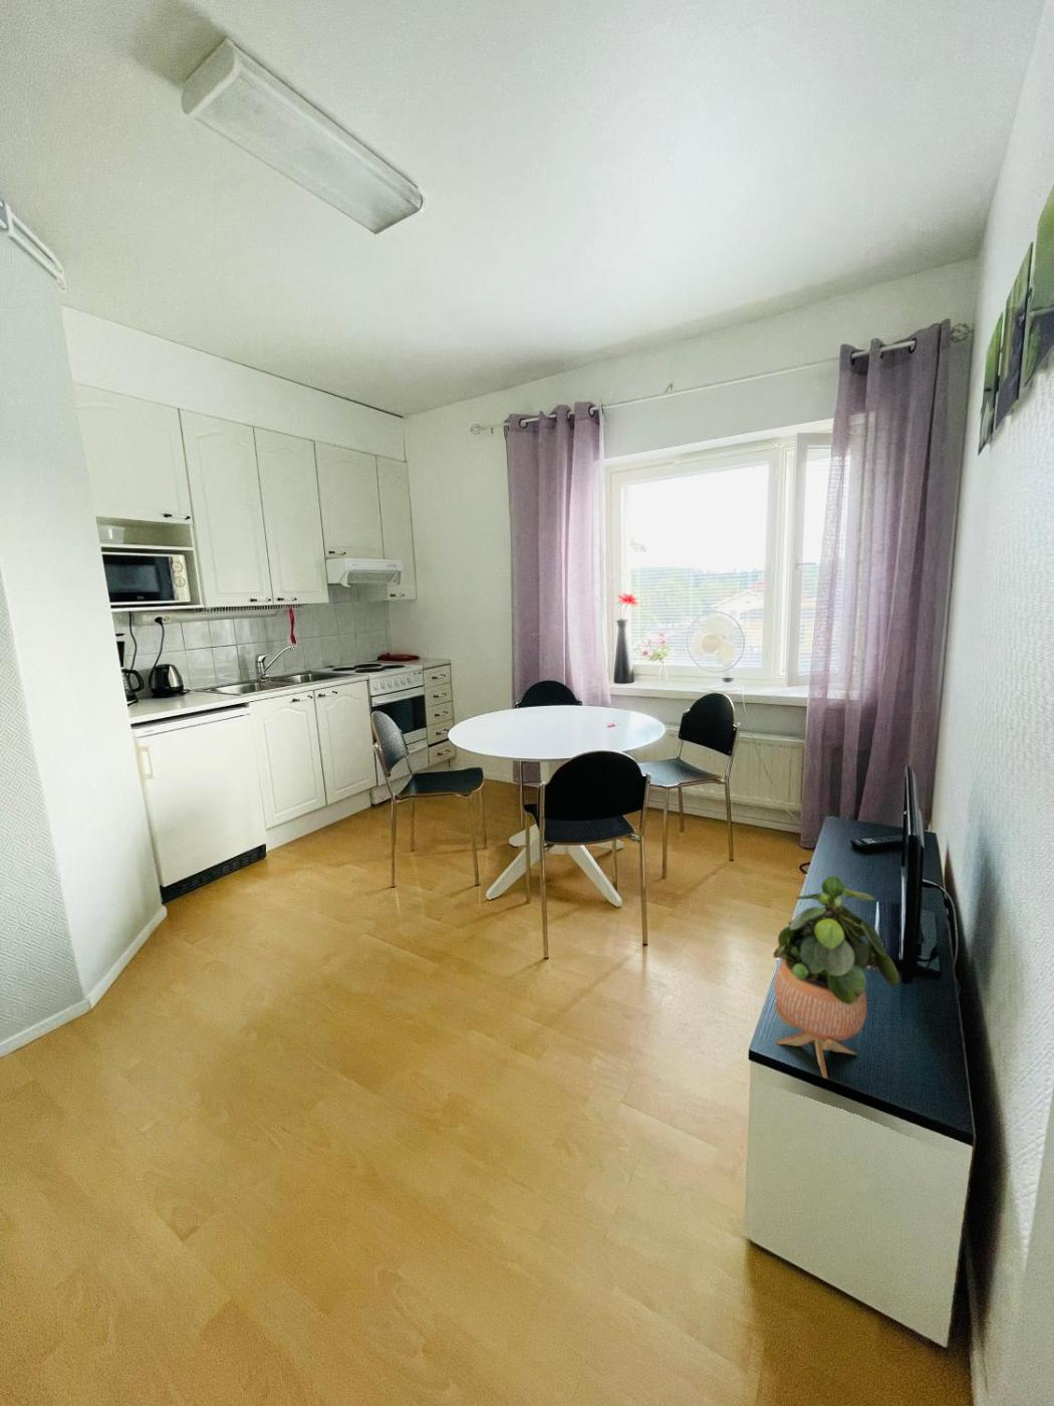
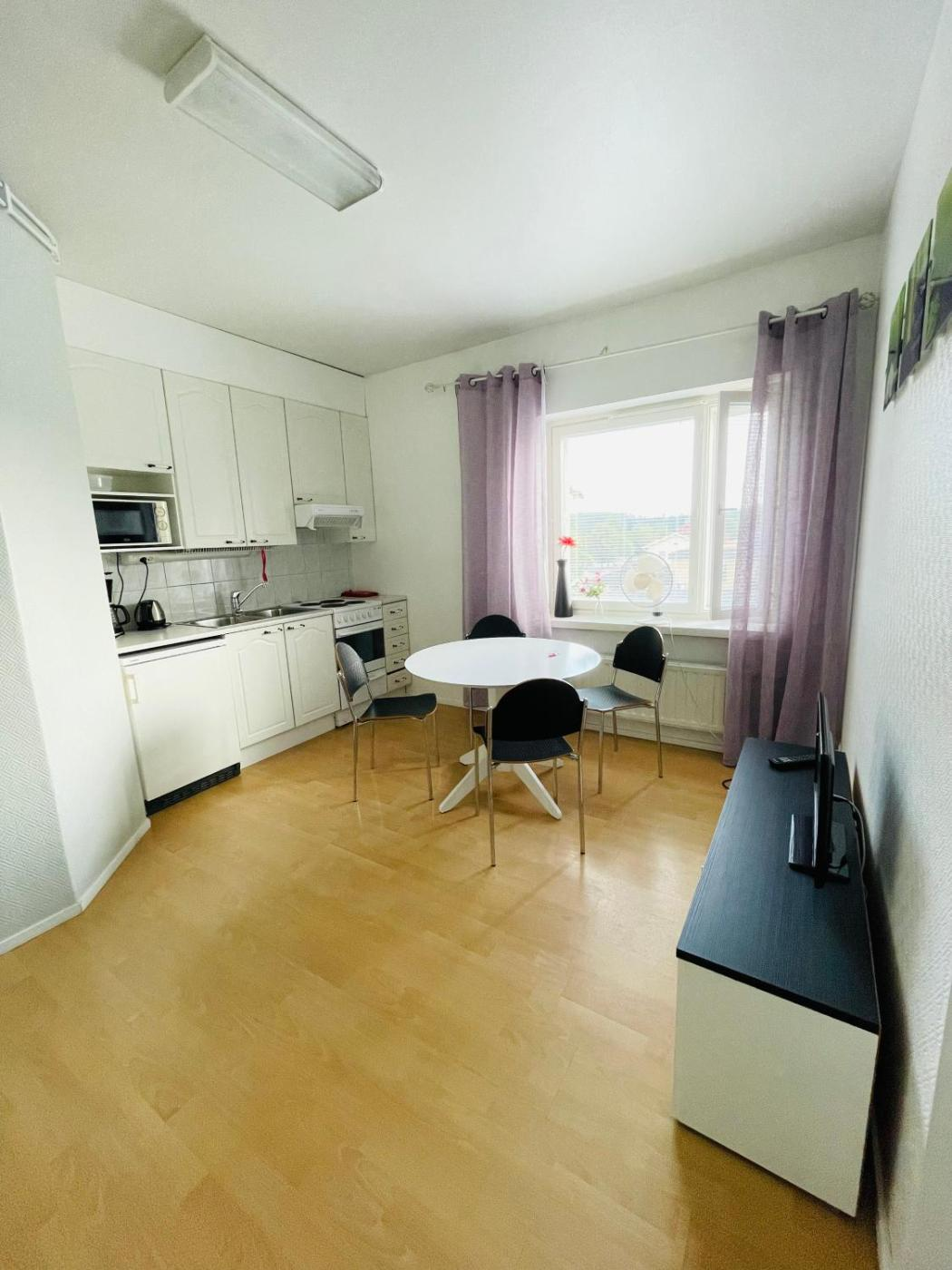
- potted plant [772,875,900,1079]
